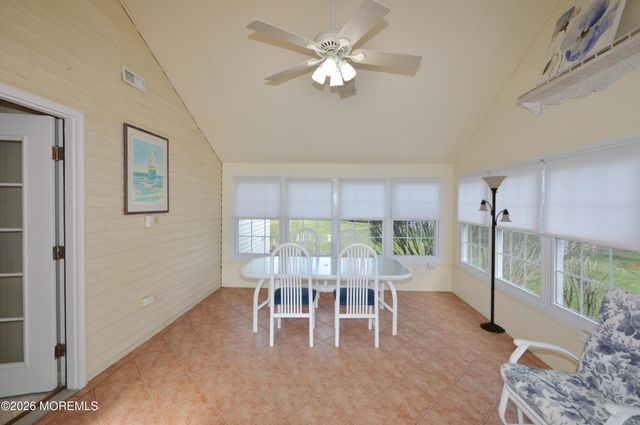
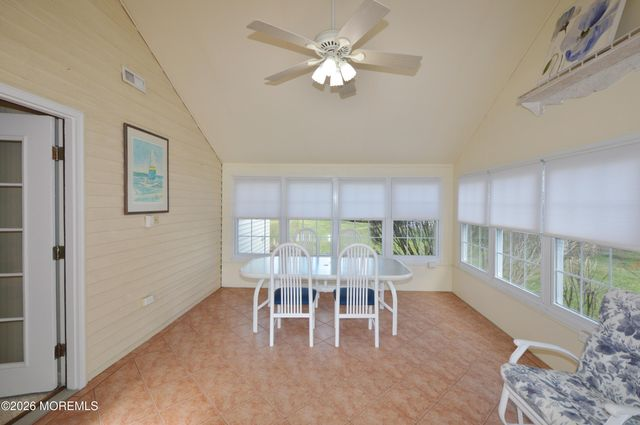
- floor lamp [477,175,513,334]
